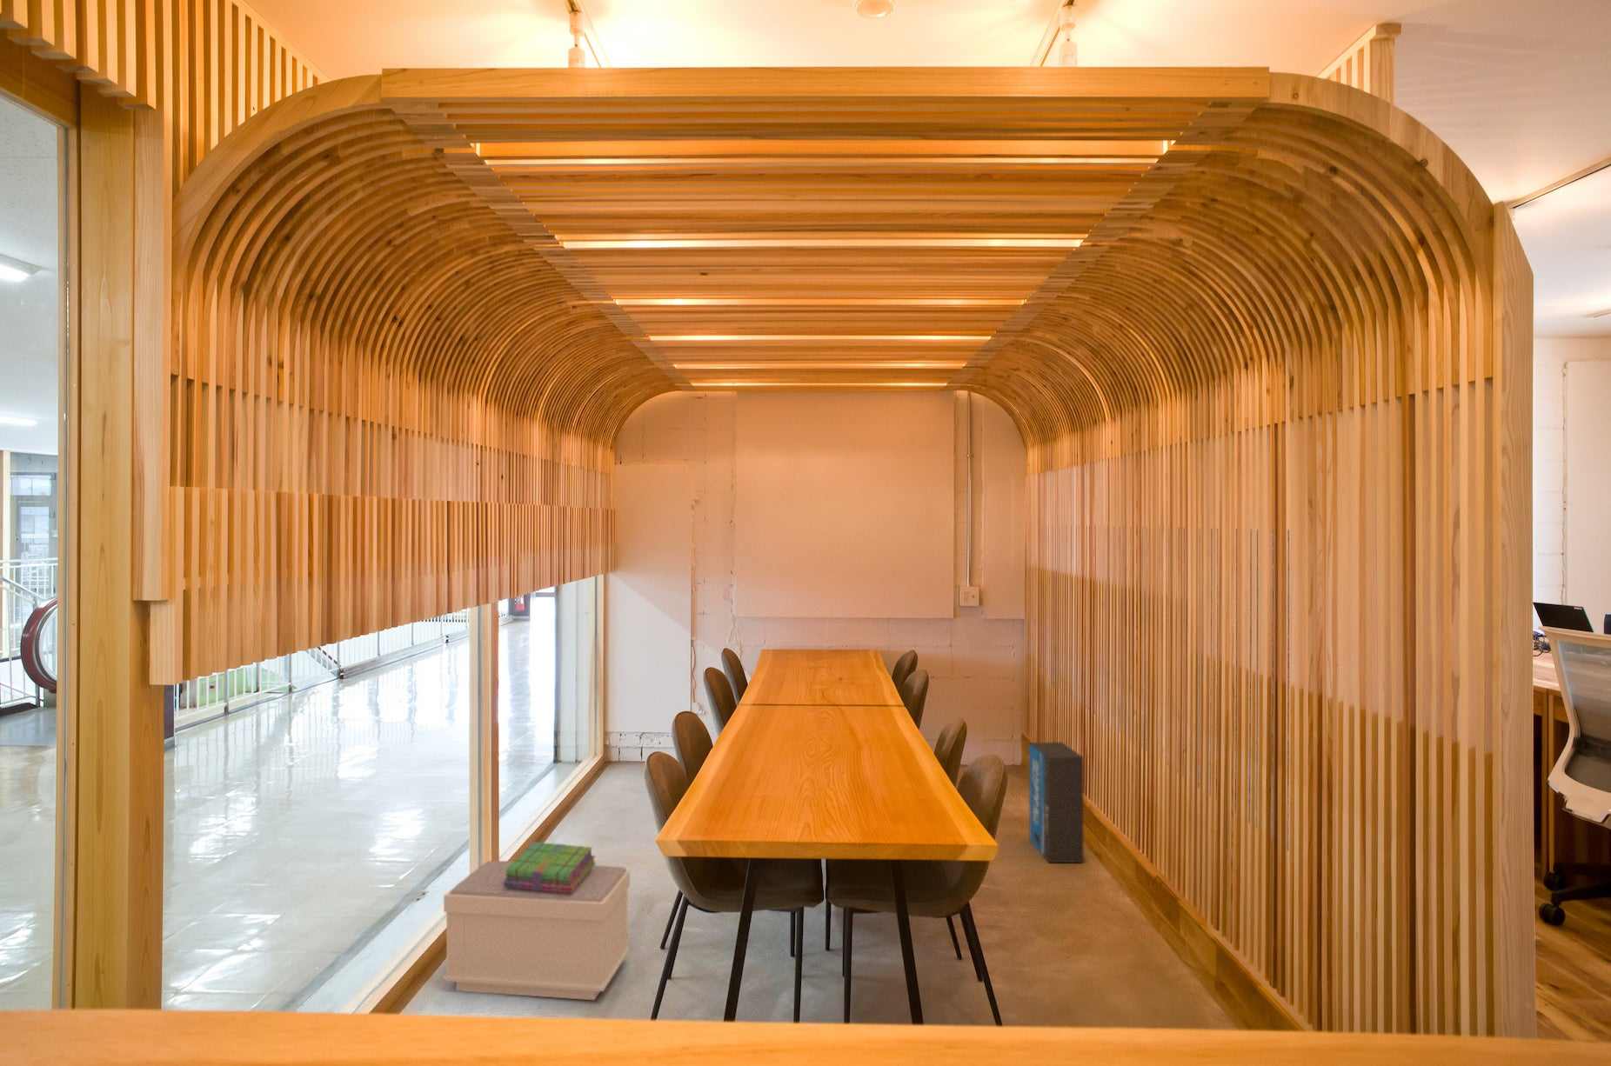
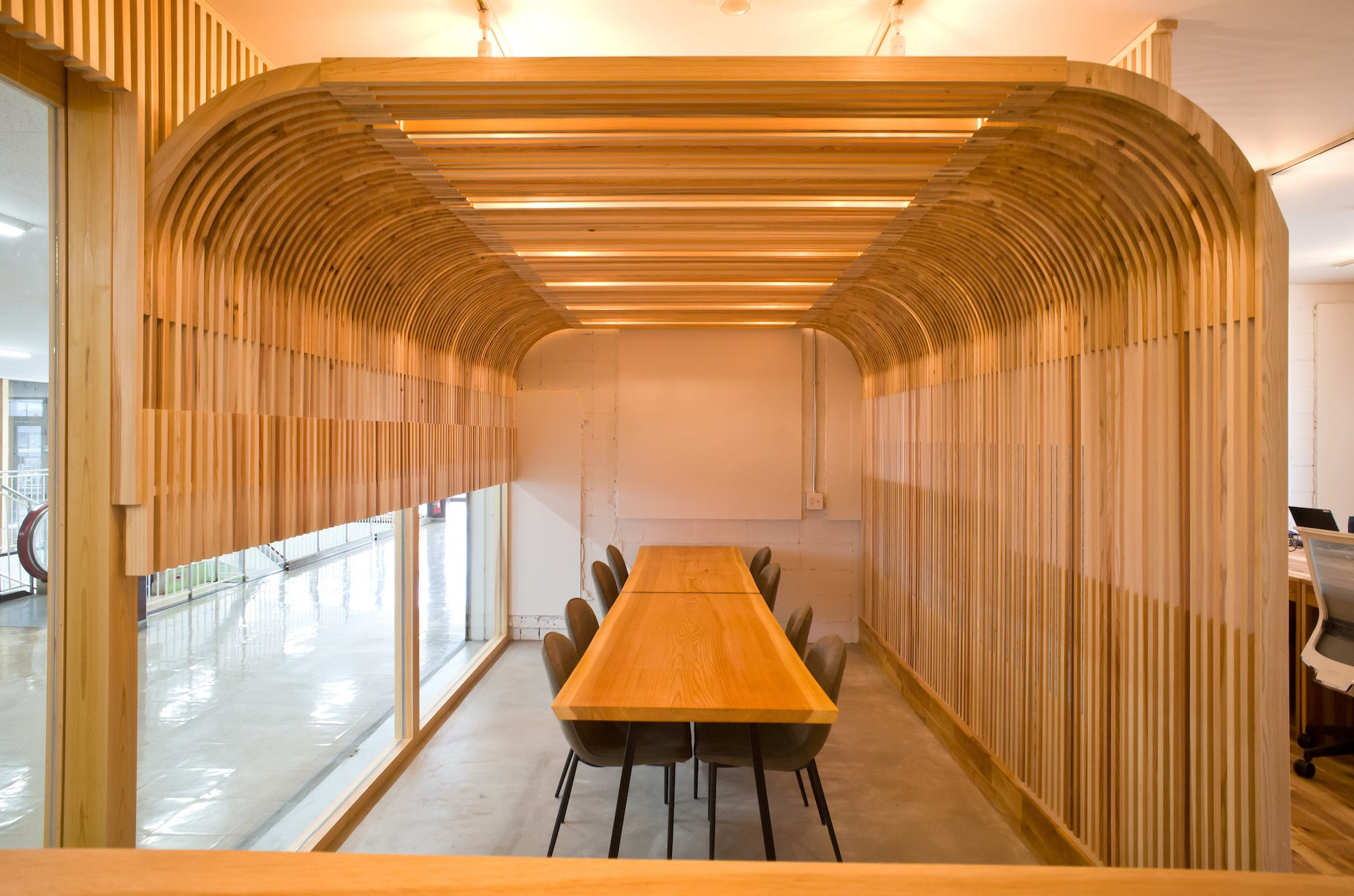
- bench [443,860,631,1001]
- stack of books [503,841,597,893]
- air purifier [1028,741,1084,864]
